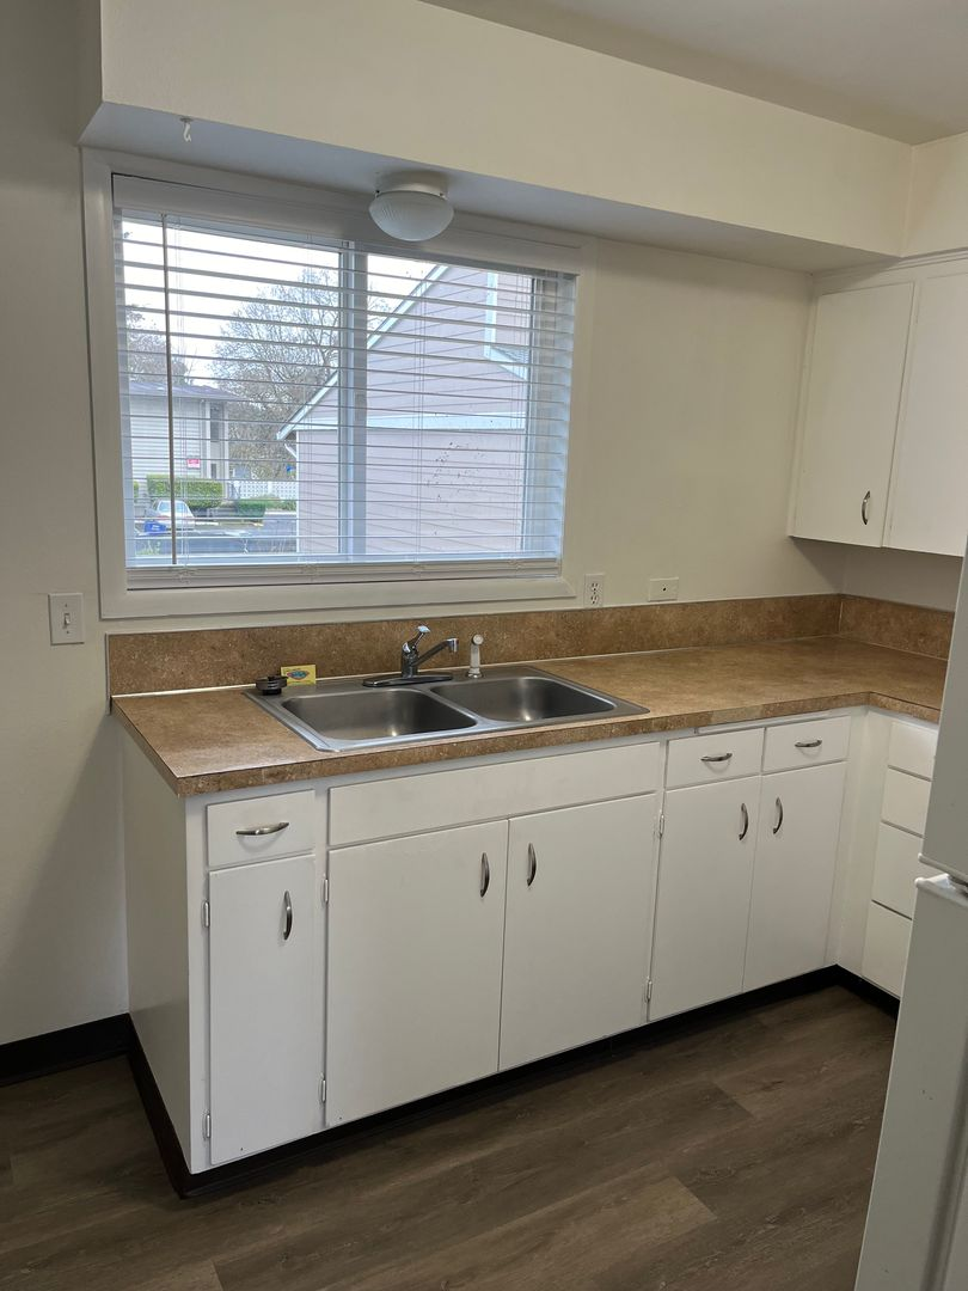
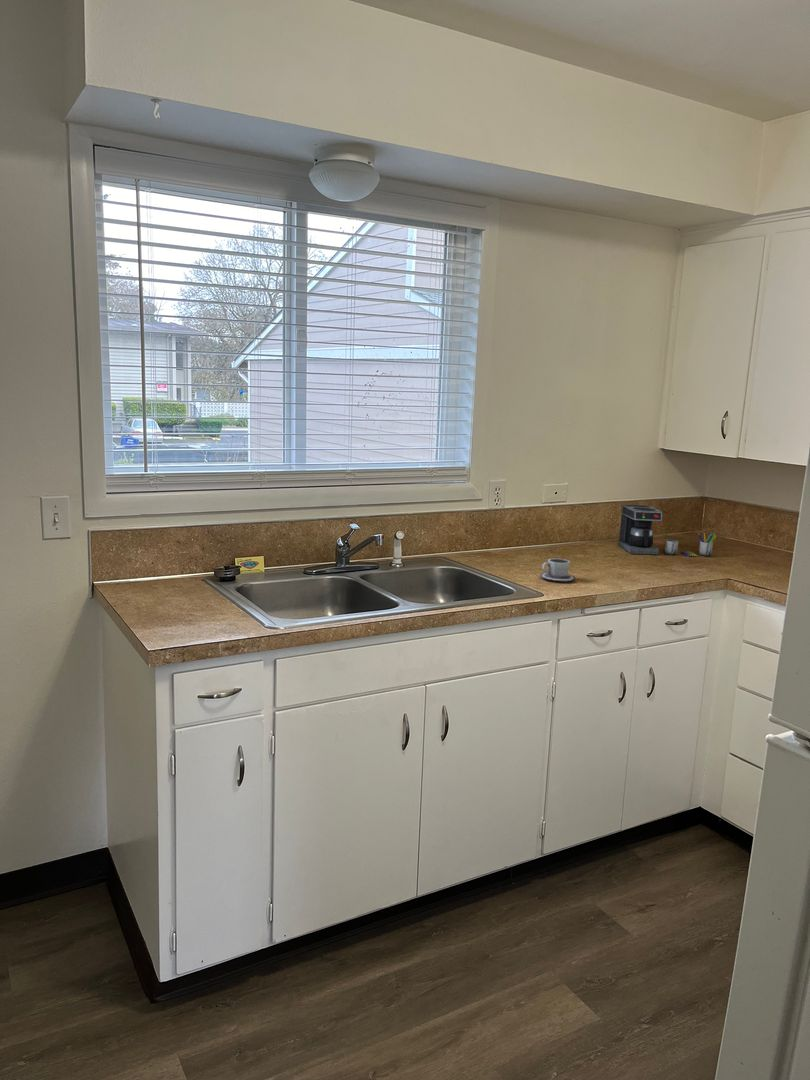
+ coffee maker [618,504,717,557]
+ cup [539,558,577,582]
